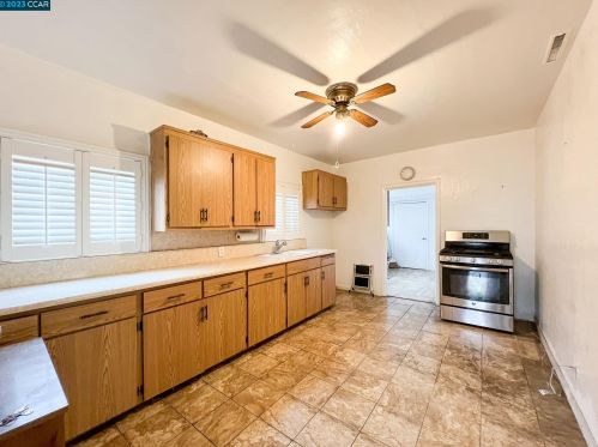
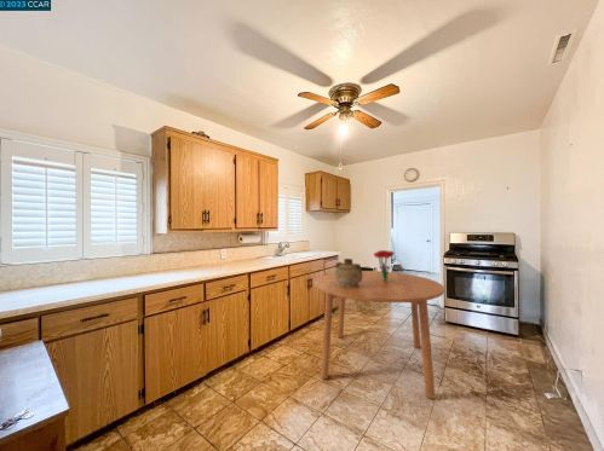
+ bouquet [373,249,395,279]
+ ceramic jug [334,258,363,288]
+ dining table [313,270,445,400]
